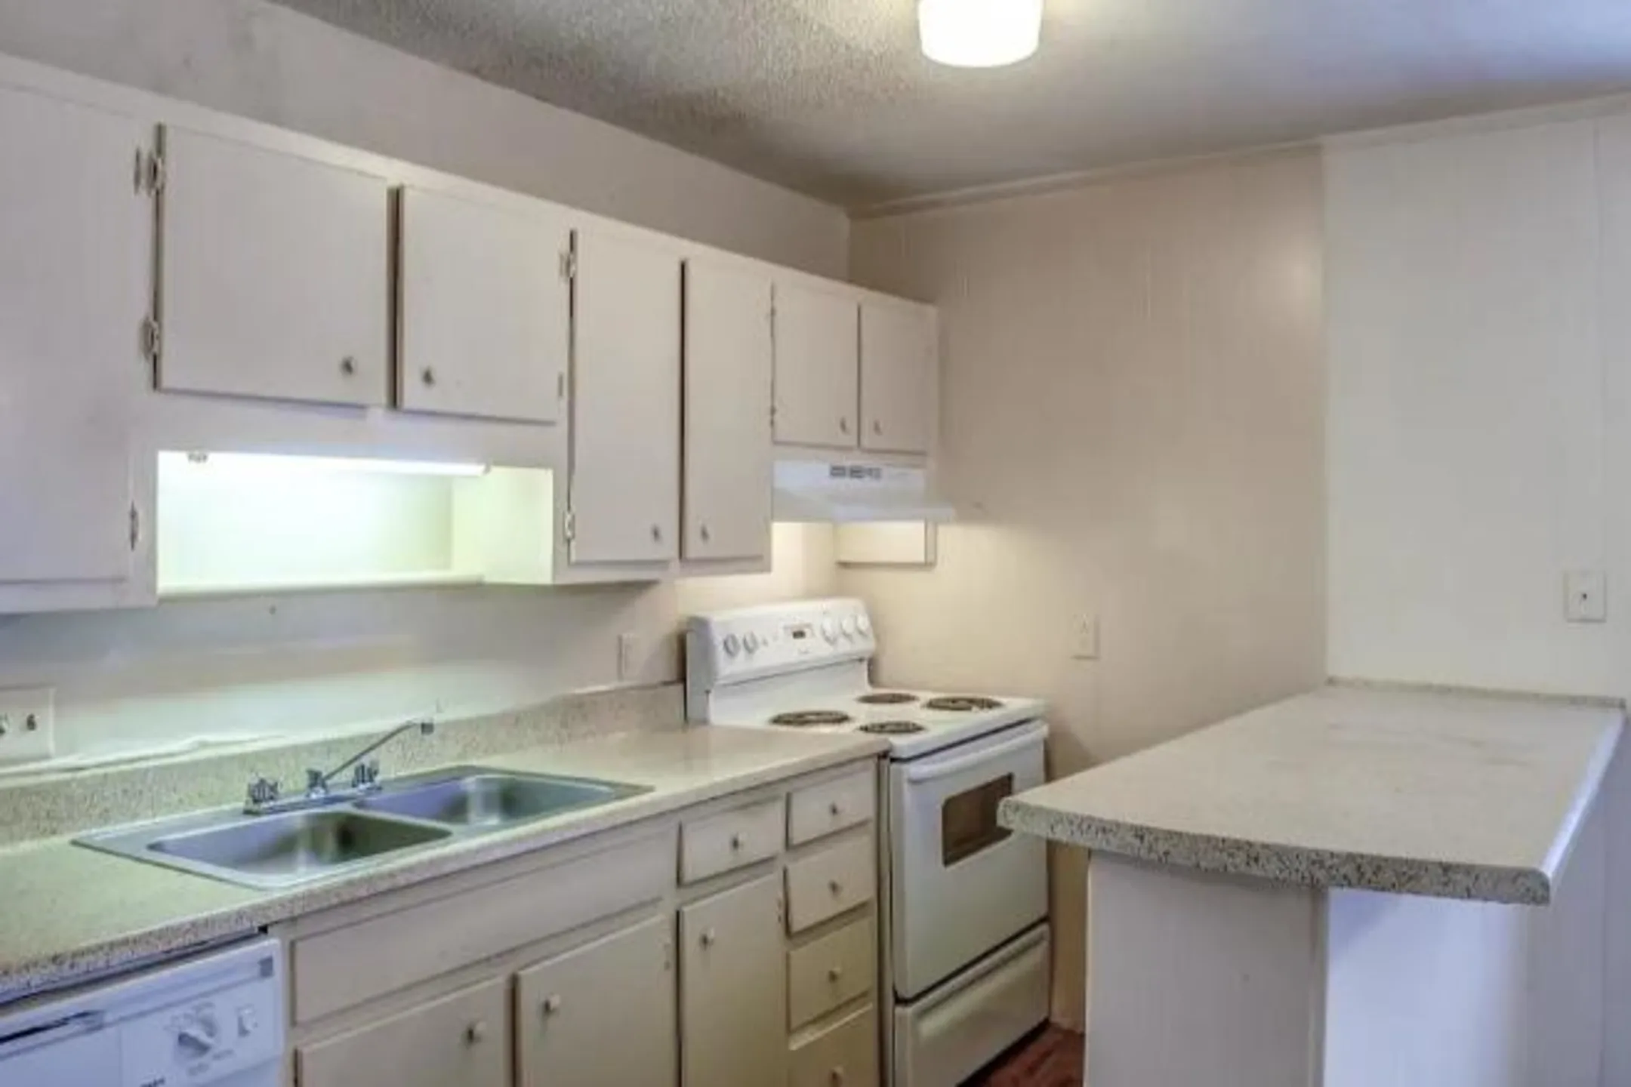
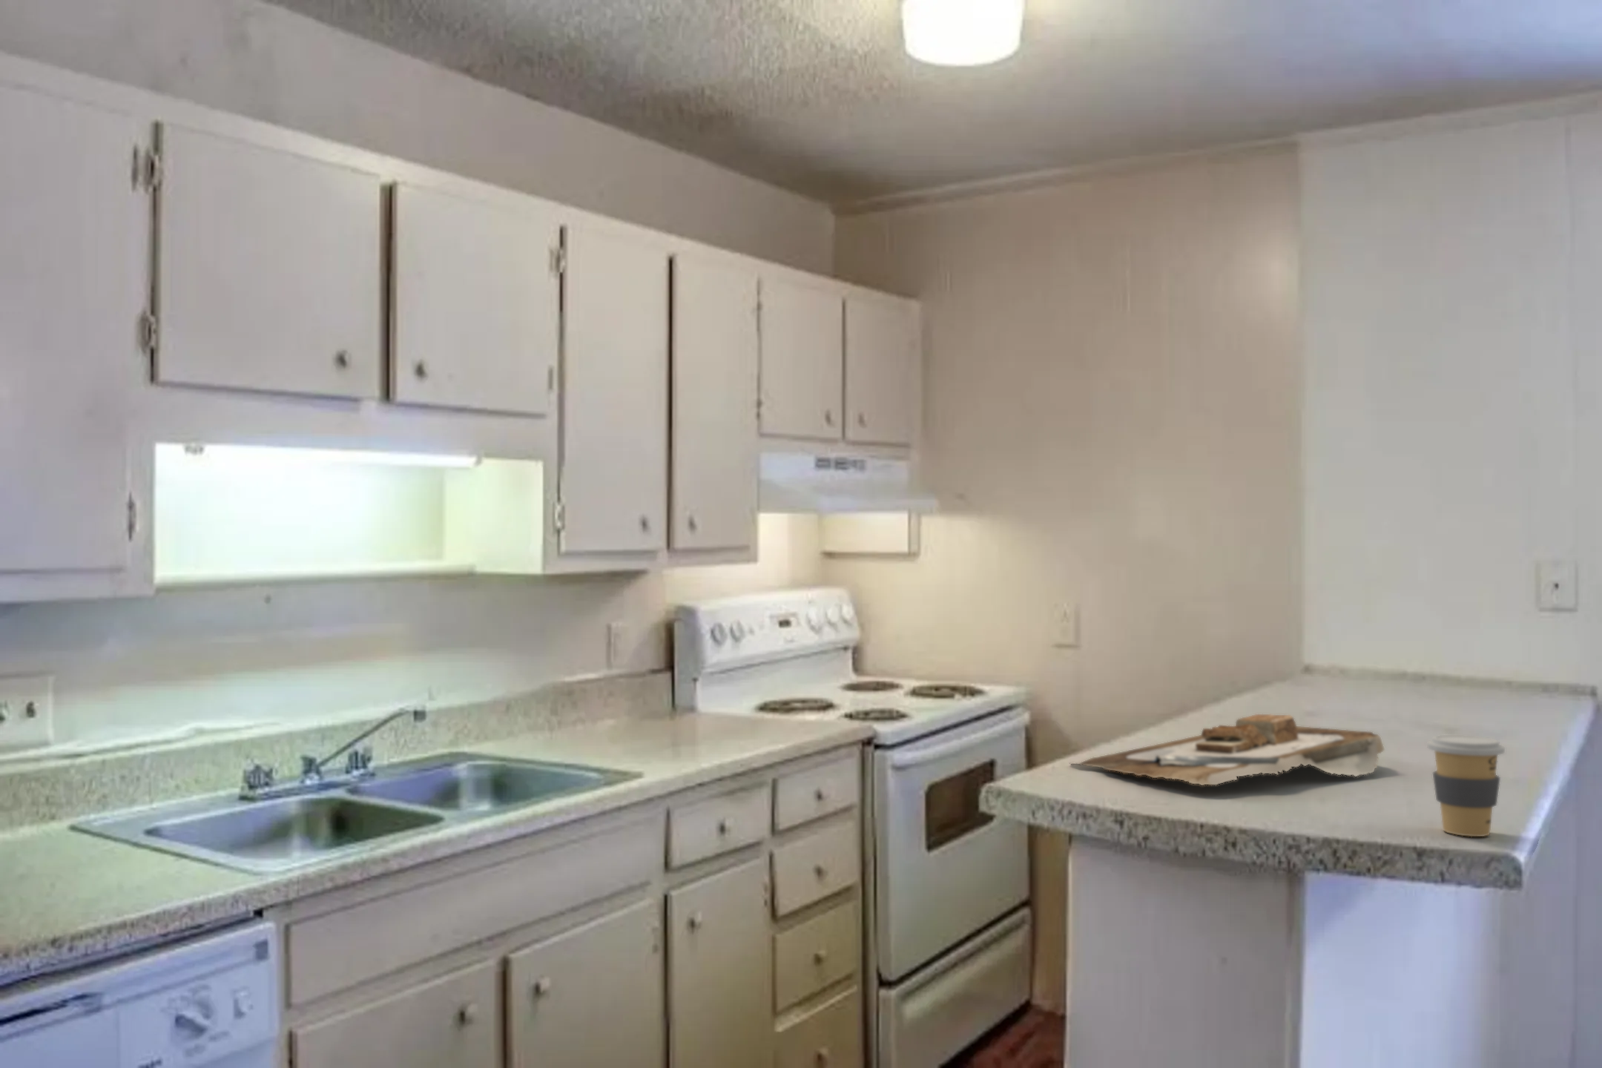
+ coffee cup [1427,734,1505,837]
+ cutting board [1069,714,1385,787]
